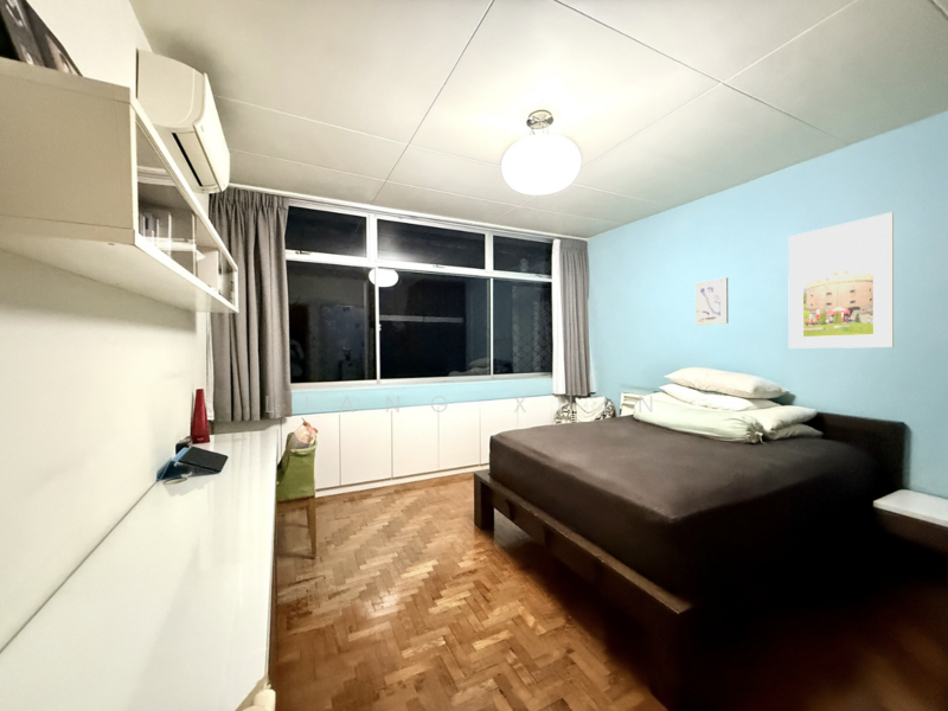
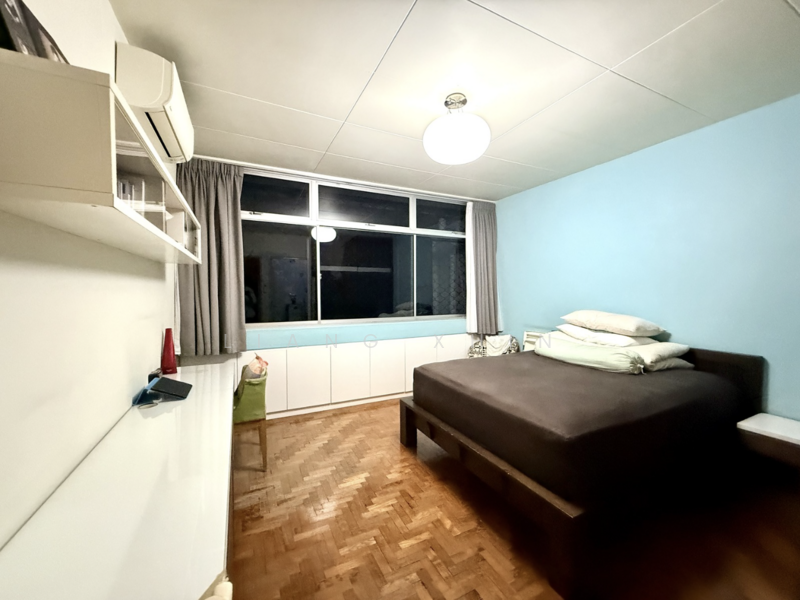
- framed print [787,211,895,350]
- wall art [694,276,729,327]
